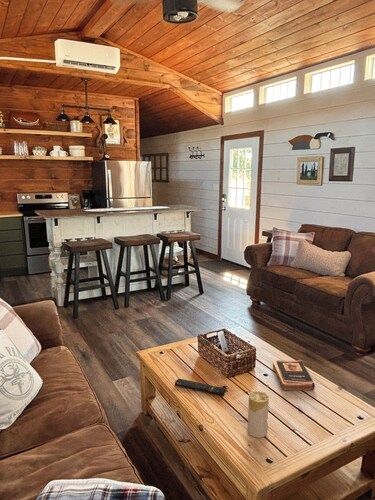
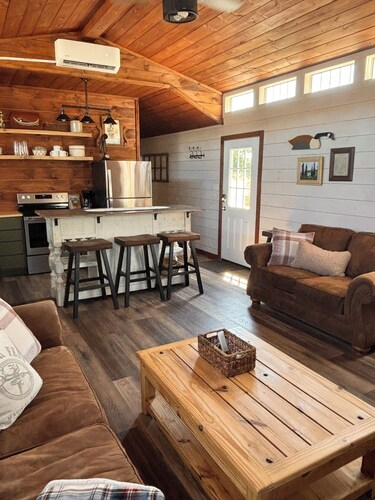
- book [272,359,316,392]
- remote control [174,378,227,397]
- candle [247,390,270,439]
